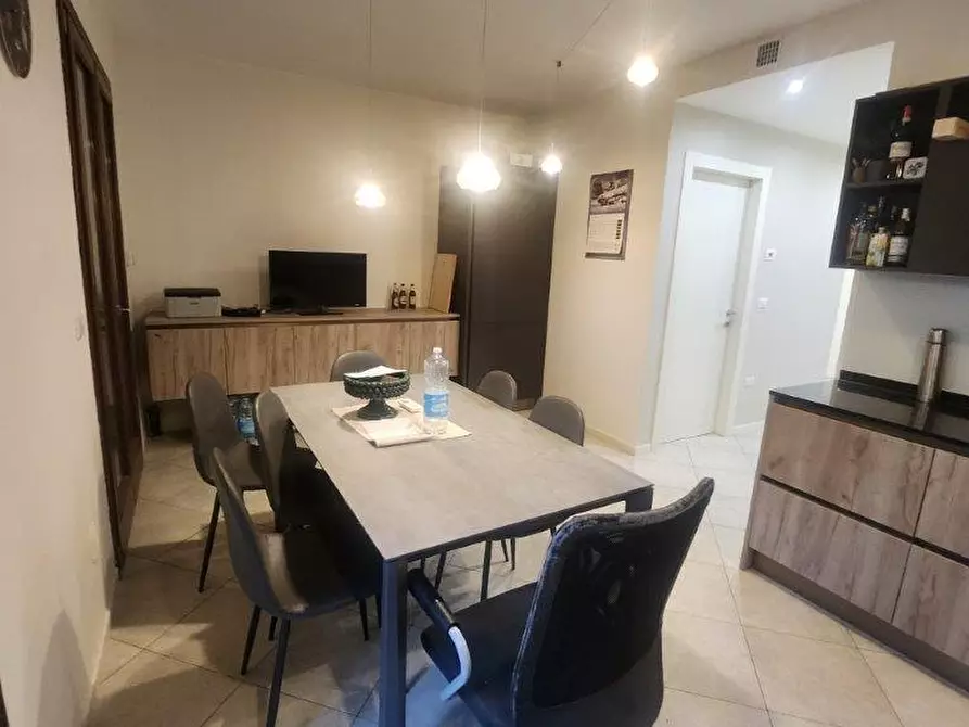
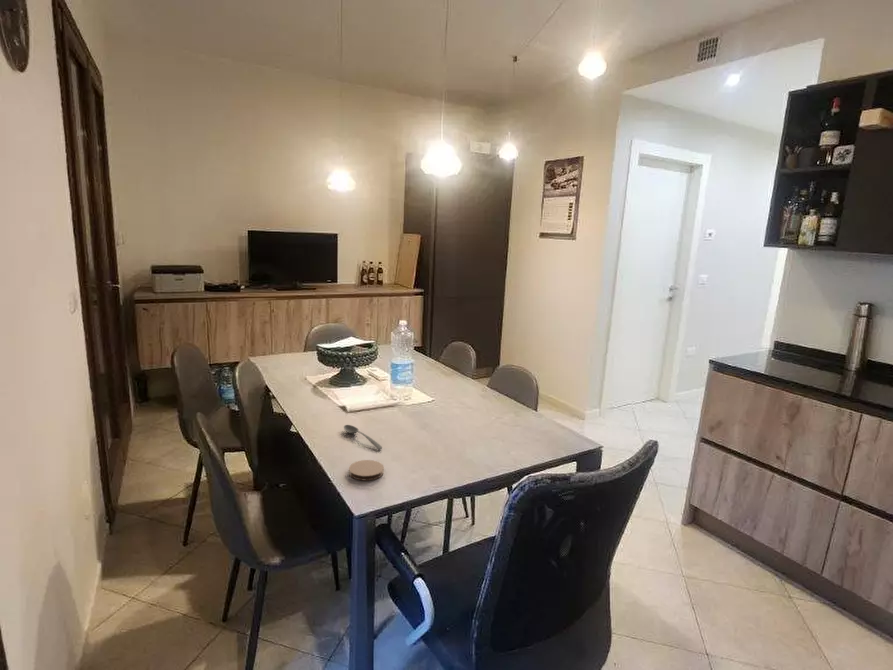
+ coaster [348,459,385,481]
+ soupspoon [343,424,383,450]
